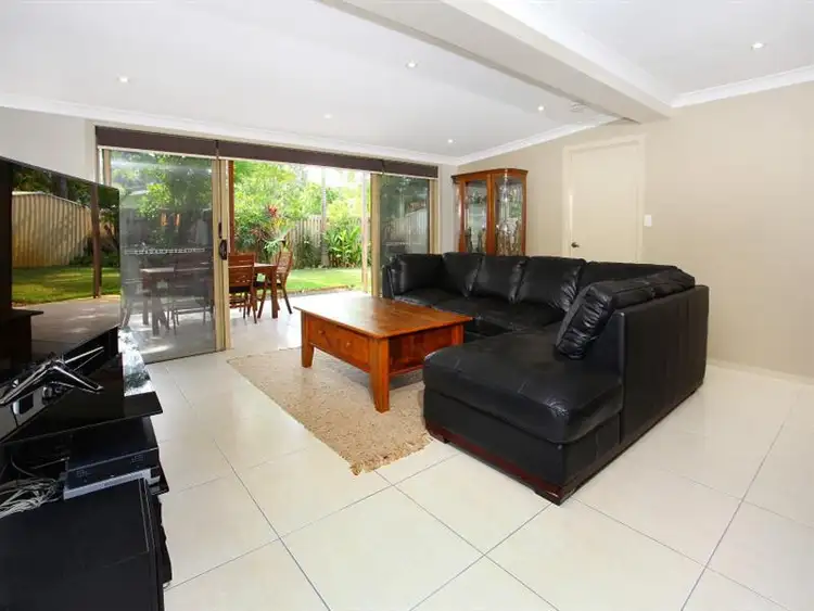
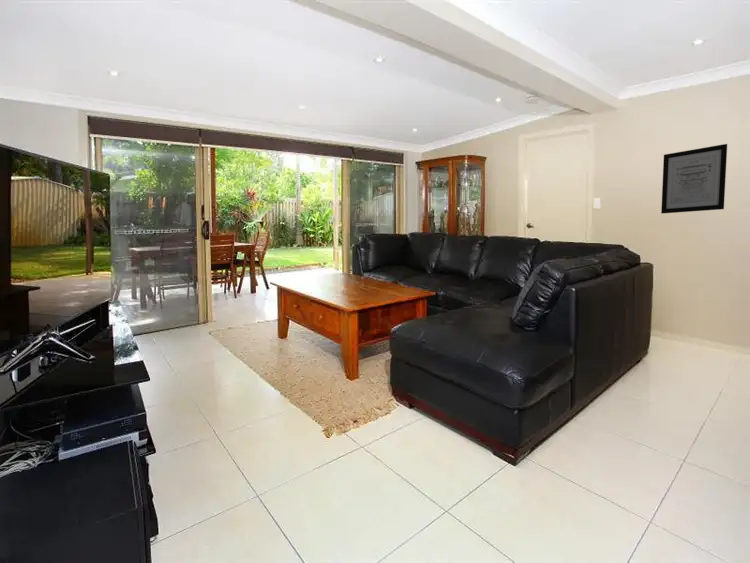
+ wall art [660,143,728,215]
